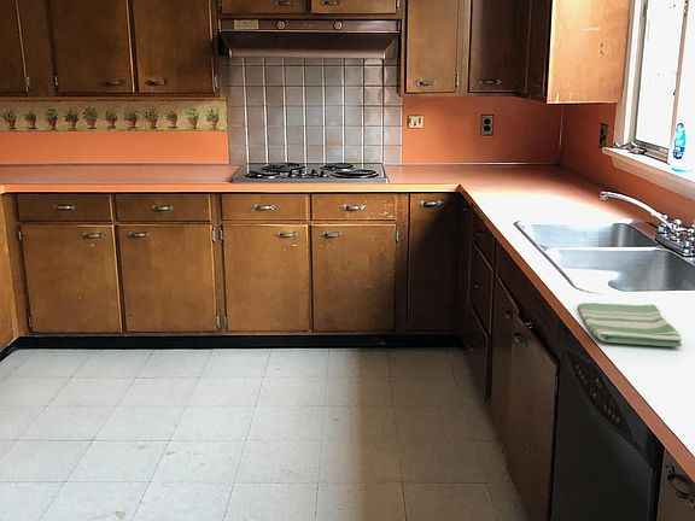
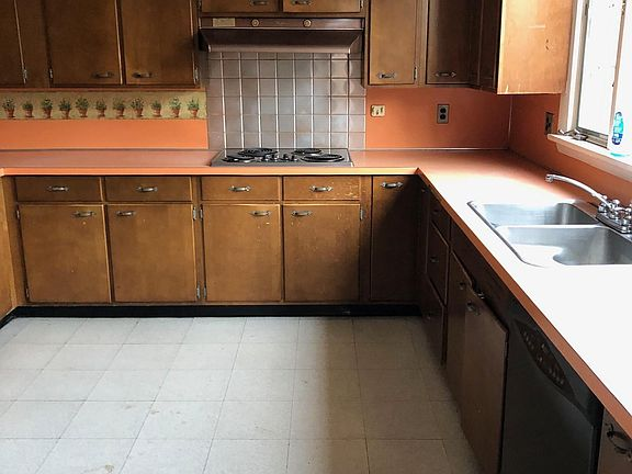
- dish towel [577,302,683,347]
